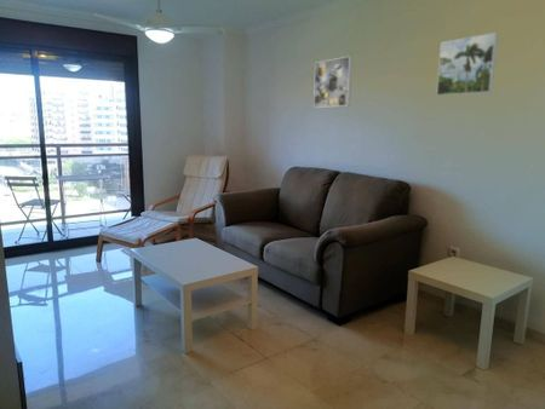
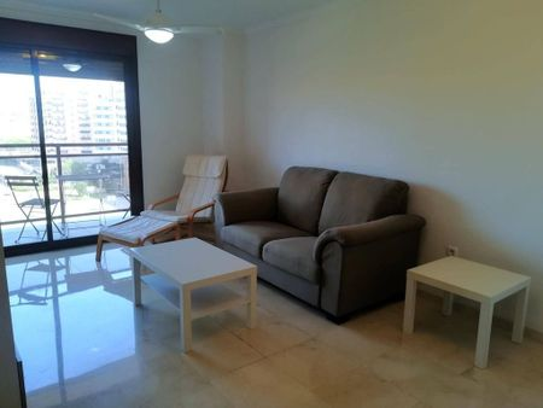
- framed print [312,56,354,109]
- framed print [435,31,499,97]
